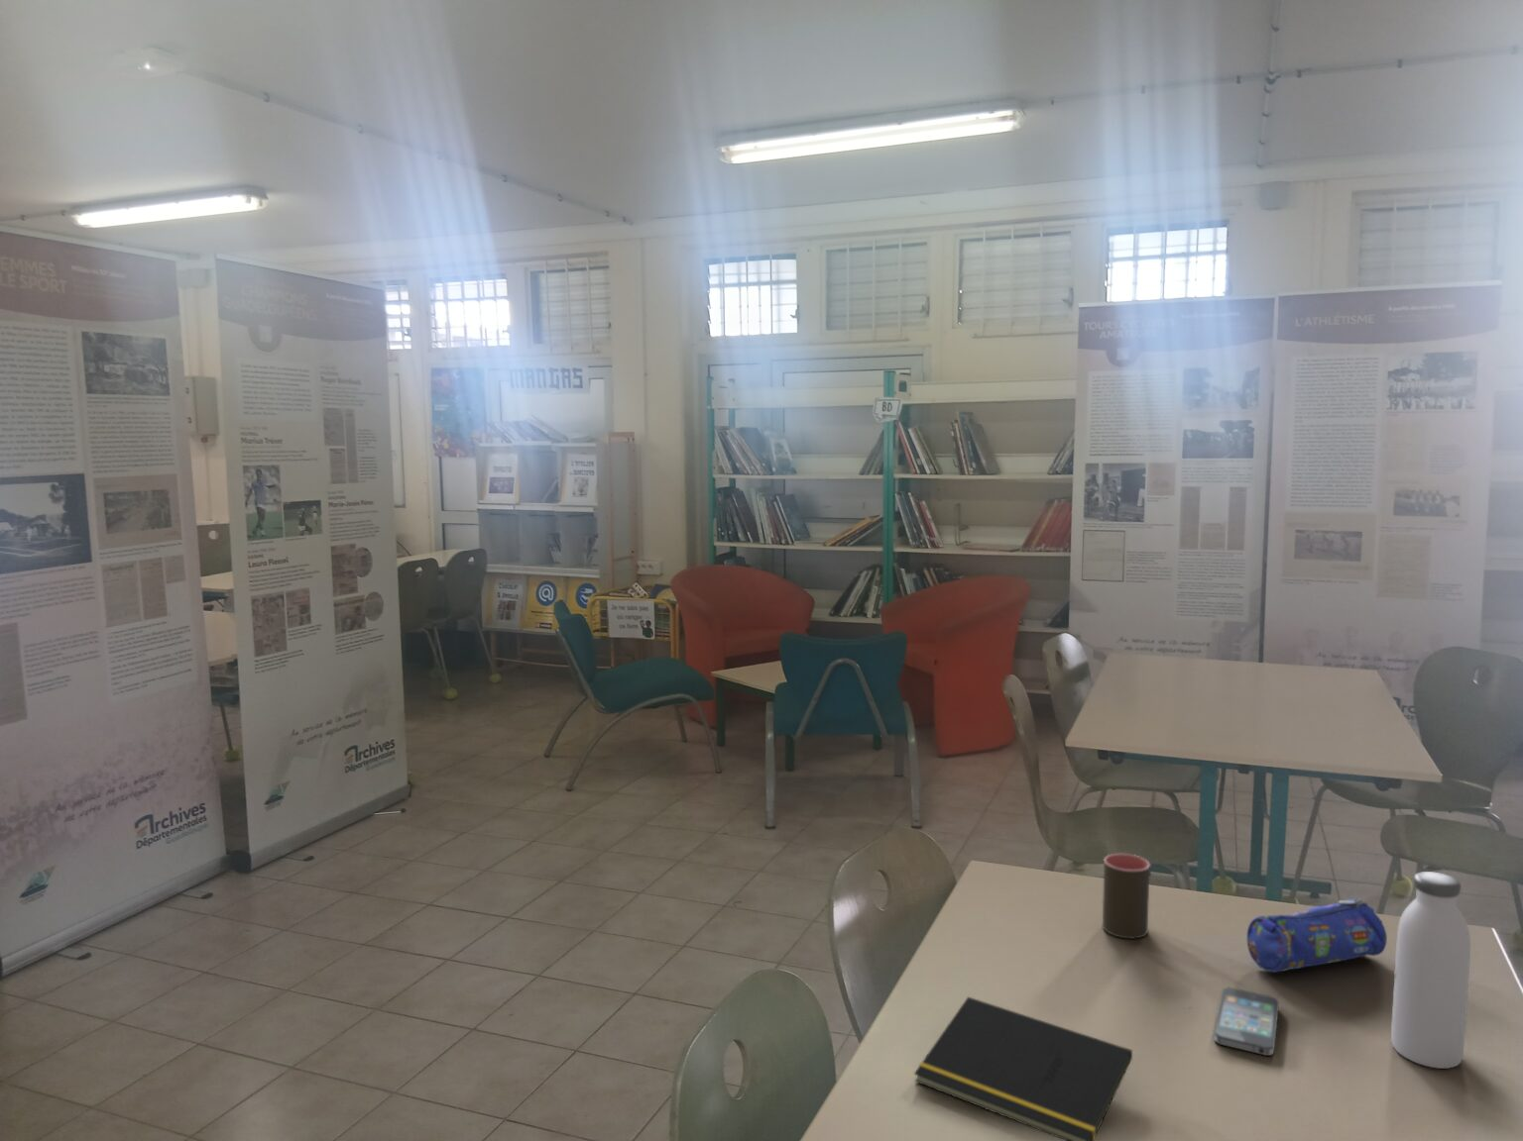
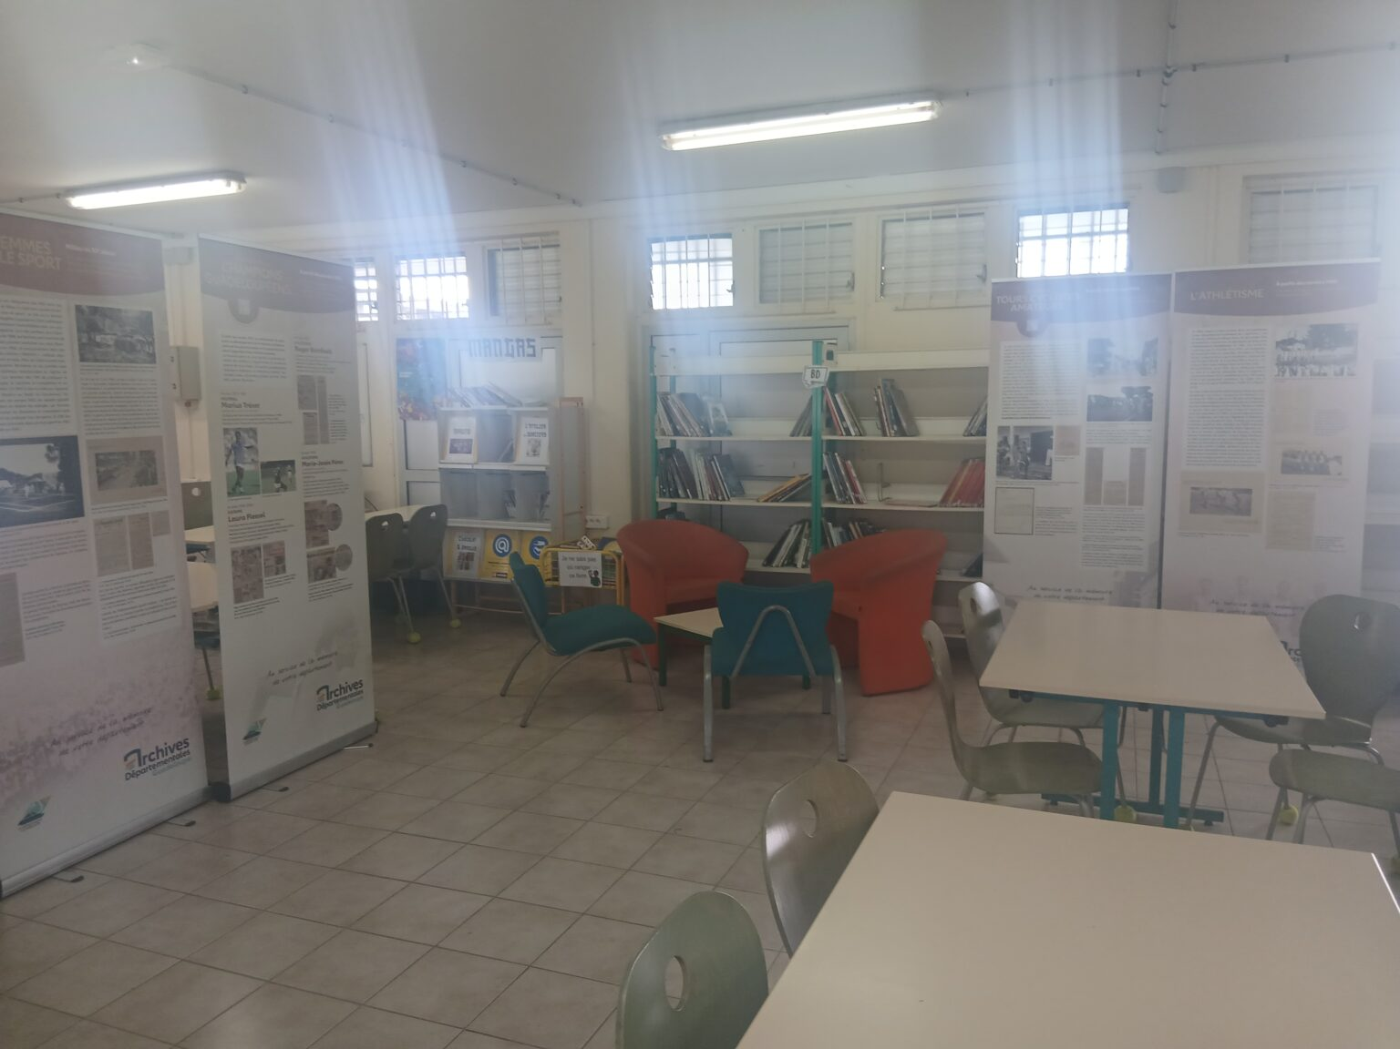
- smartphone [1212,986,1280,1057]
- notepad [914,996,1133,1141]
- pencil case [1246,899,1389,973]
- cup [1102,853,1151,940]
- water bottle [1390,870,1471,1069]
